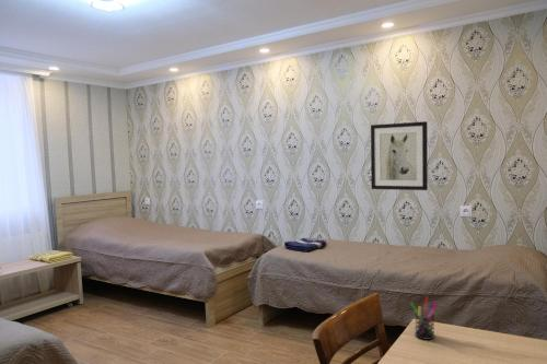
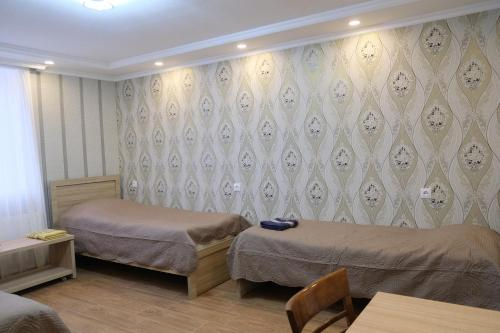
- wall art [370,120,429,191]
- pen holder [409,295,439,341]
